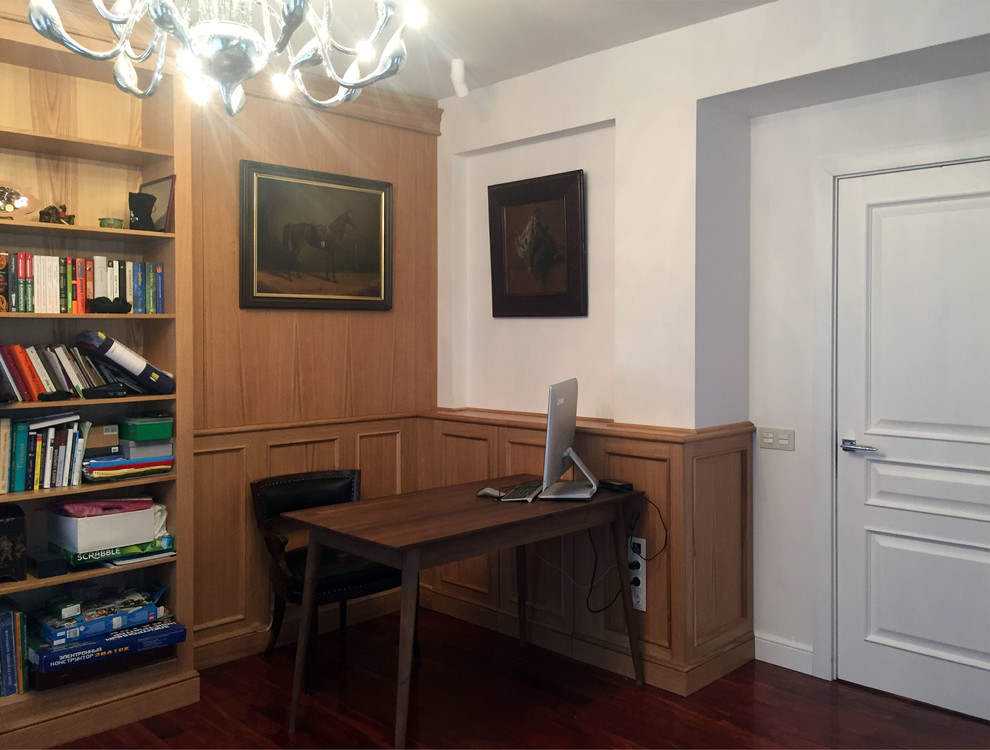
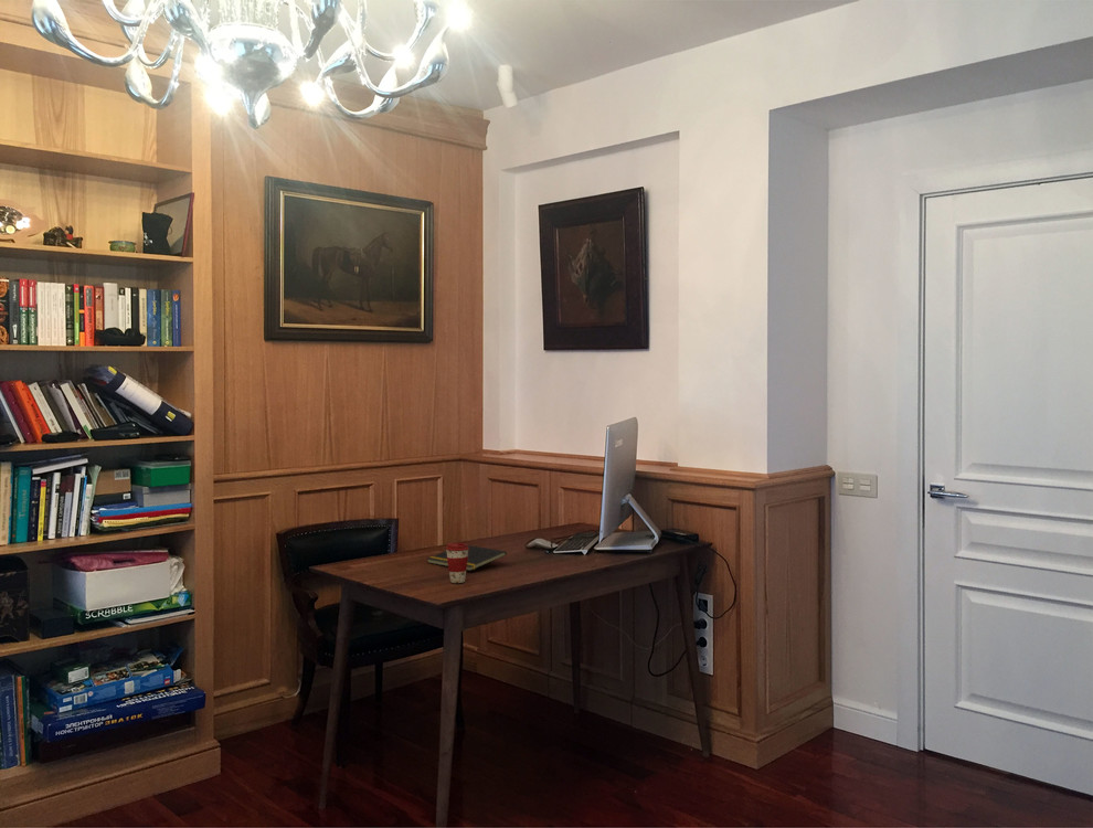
+ coffee cup [445,542,469,584]
+ notepad [426,544,508,572]
